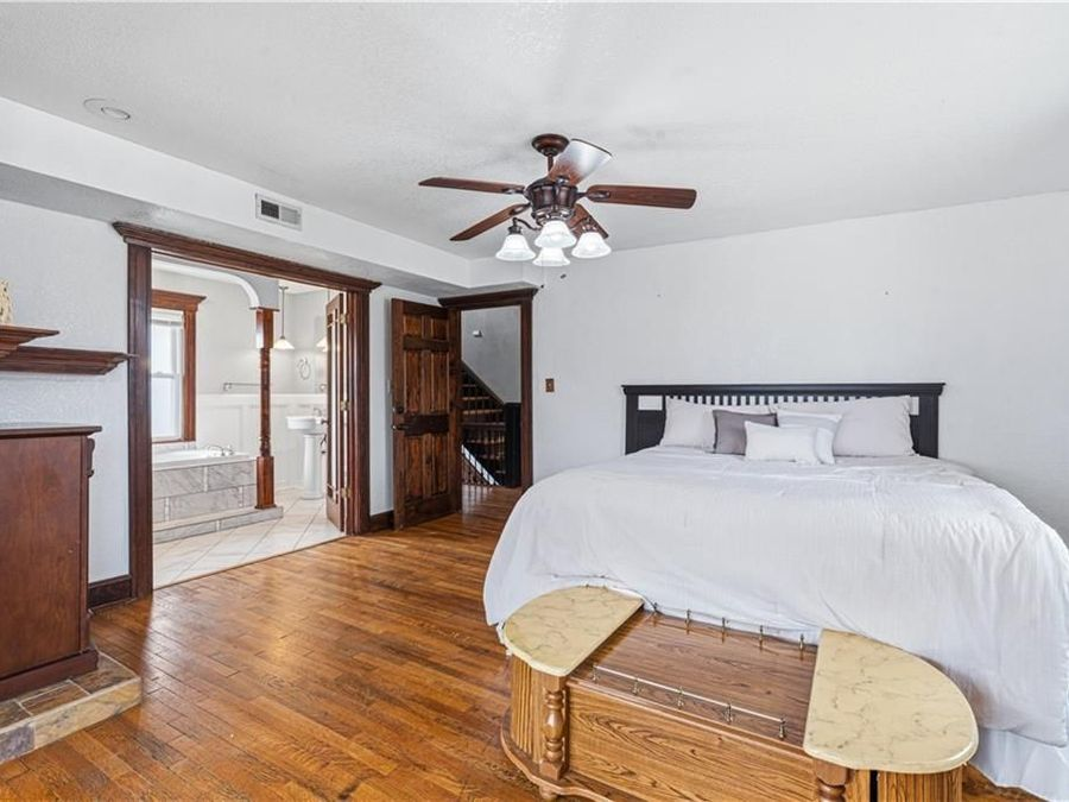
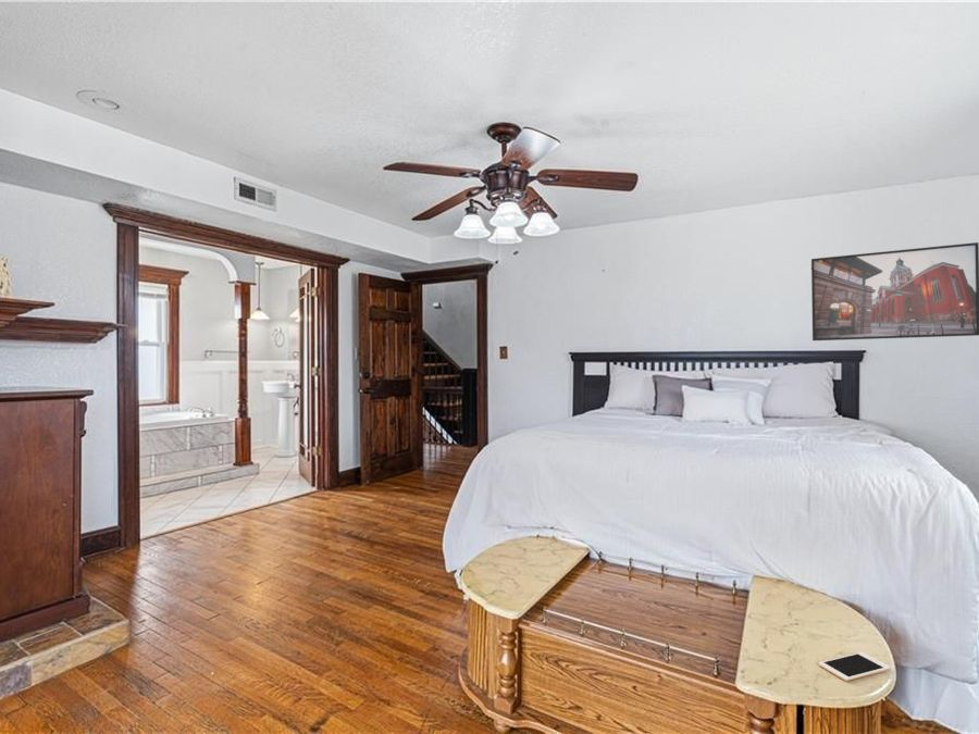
+ cell phone [818,651,892,682]
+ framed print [810,241,979,341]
